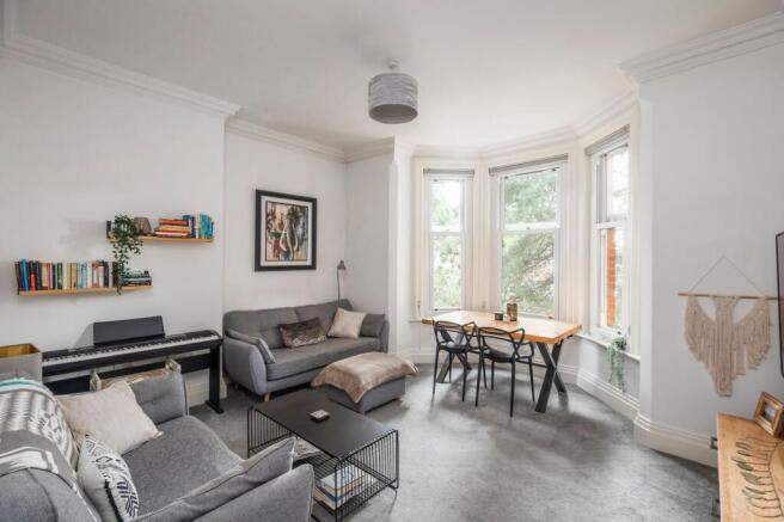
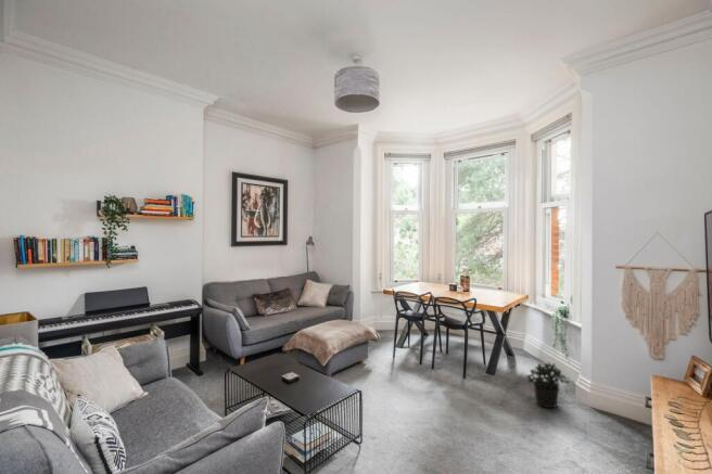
+ potted plant [525,361,570,409]
